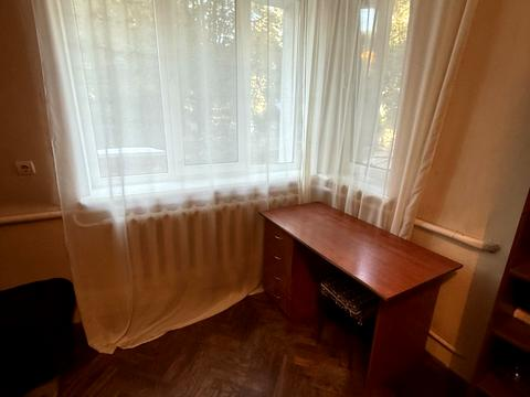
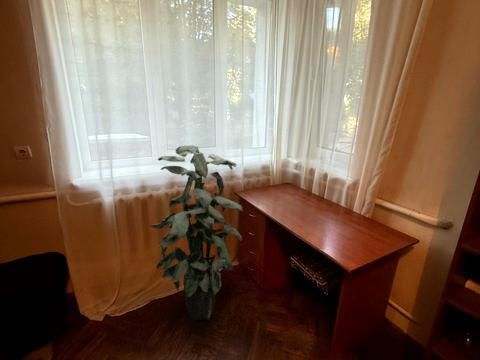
+ indoor plant [148,144,244,321]
